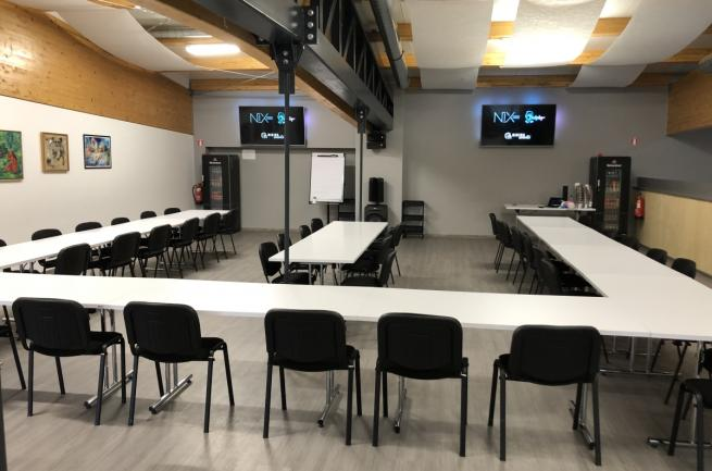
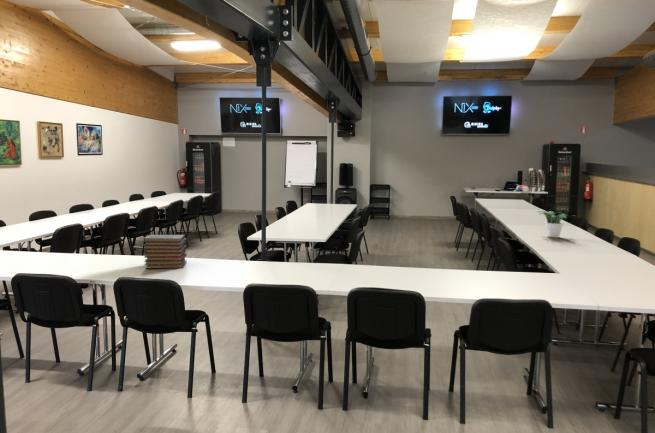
+ book stack [142,234,188,270]
+ potted plant [537,210,568,238]
